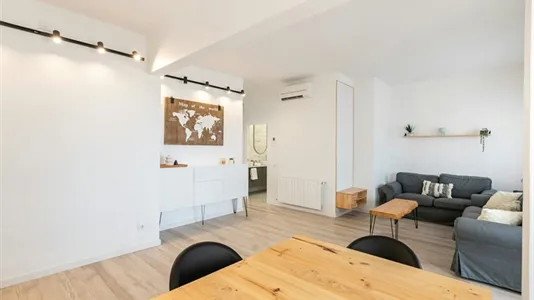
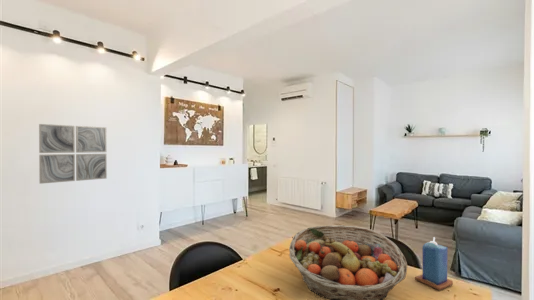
+ wall art [38,123,108,185]
+ candle [414,236,454,291]
+ fruit basket [288,224,408,300]
